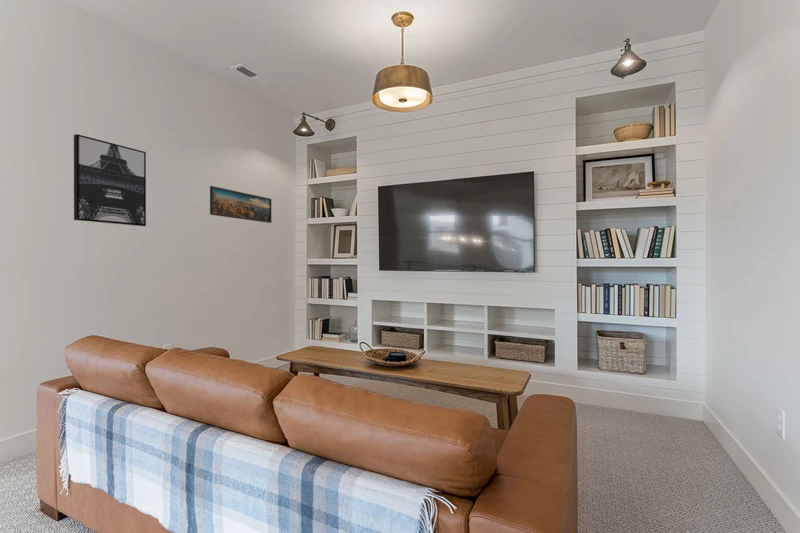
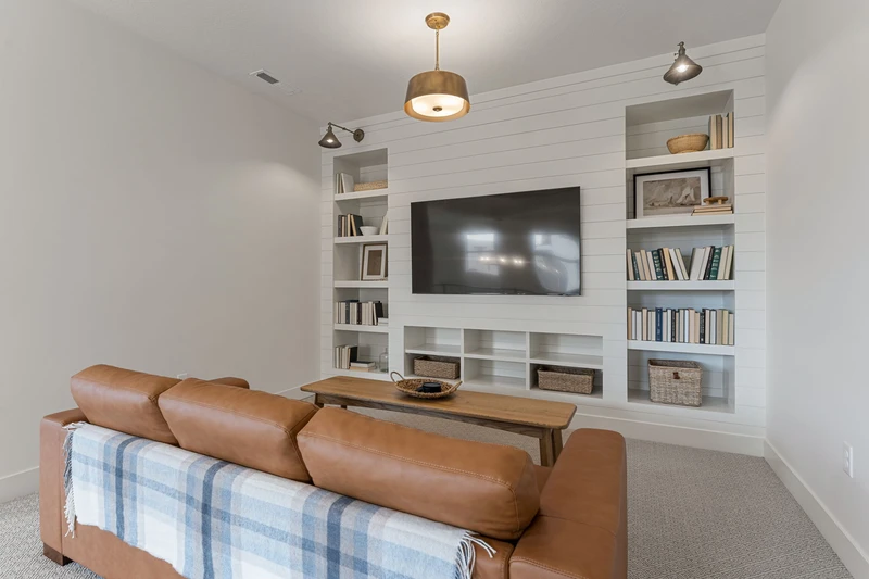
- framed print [209,185,272,224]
- wall art [73,133,147,227]
